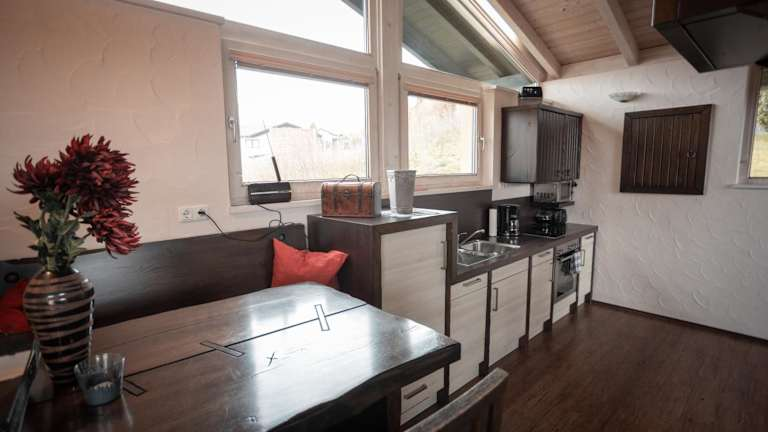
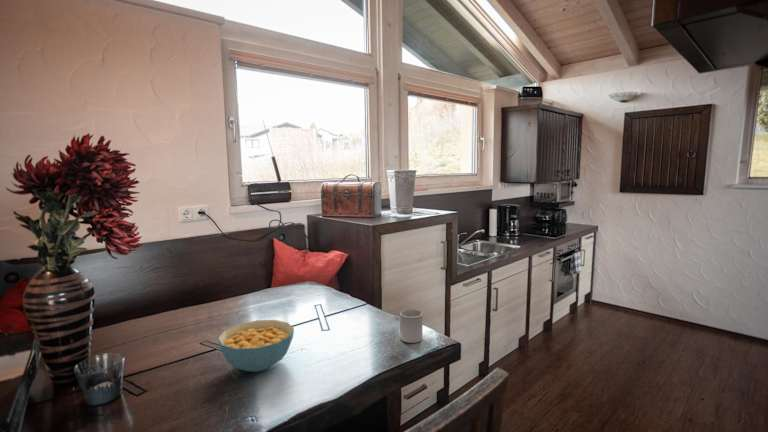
+ cereal bowl [217,319,295,373]
+ cup [399,308,423,344]
